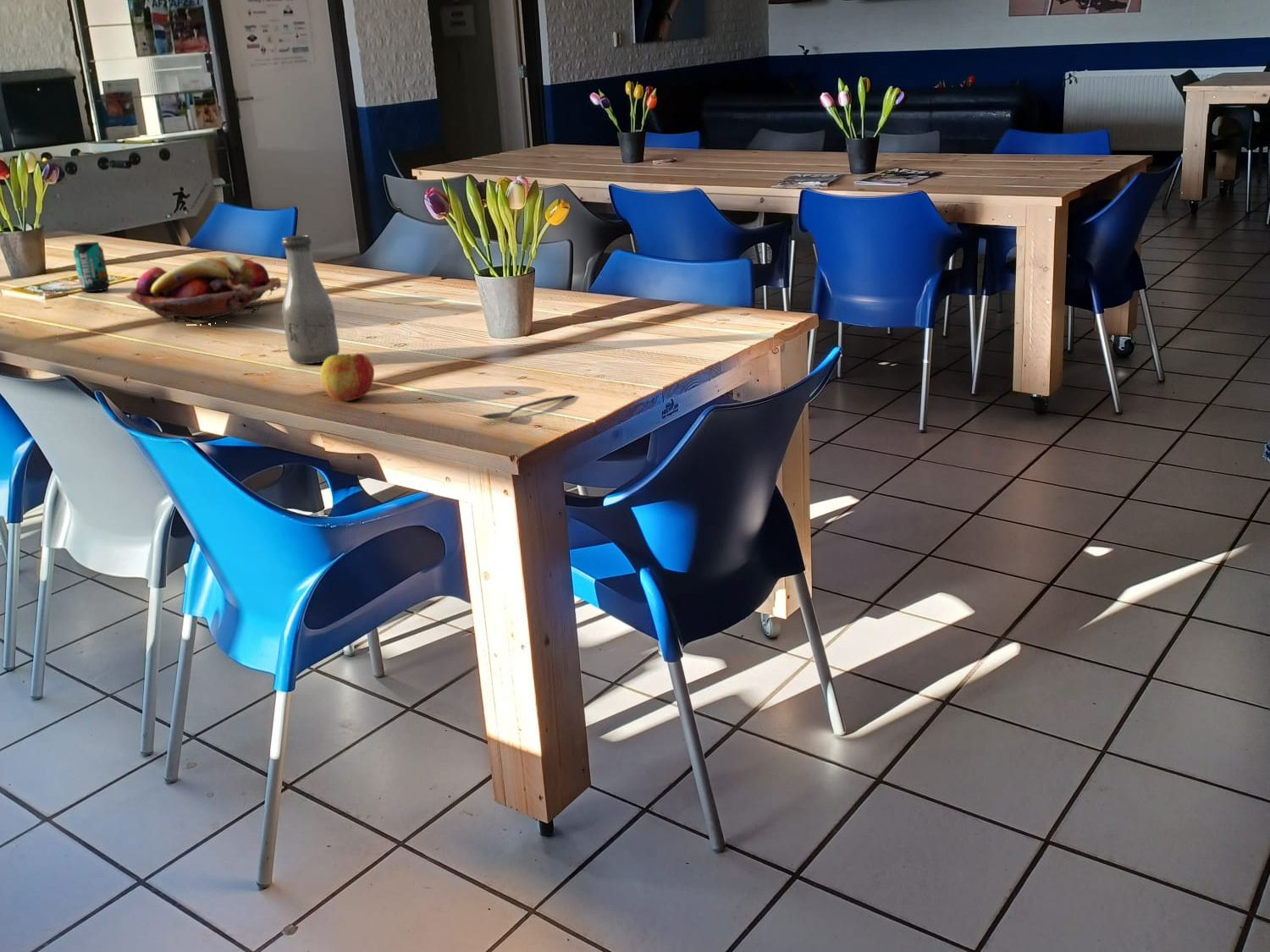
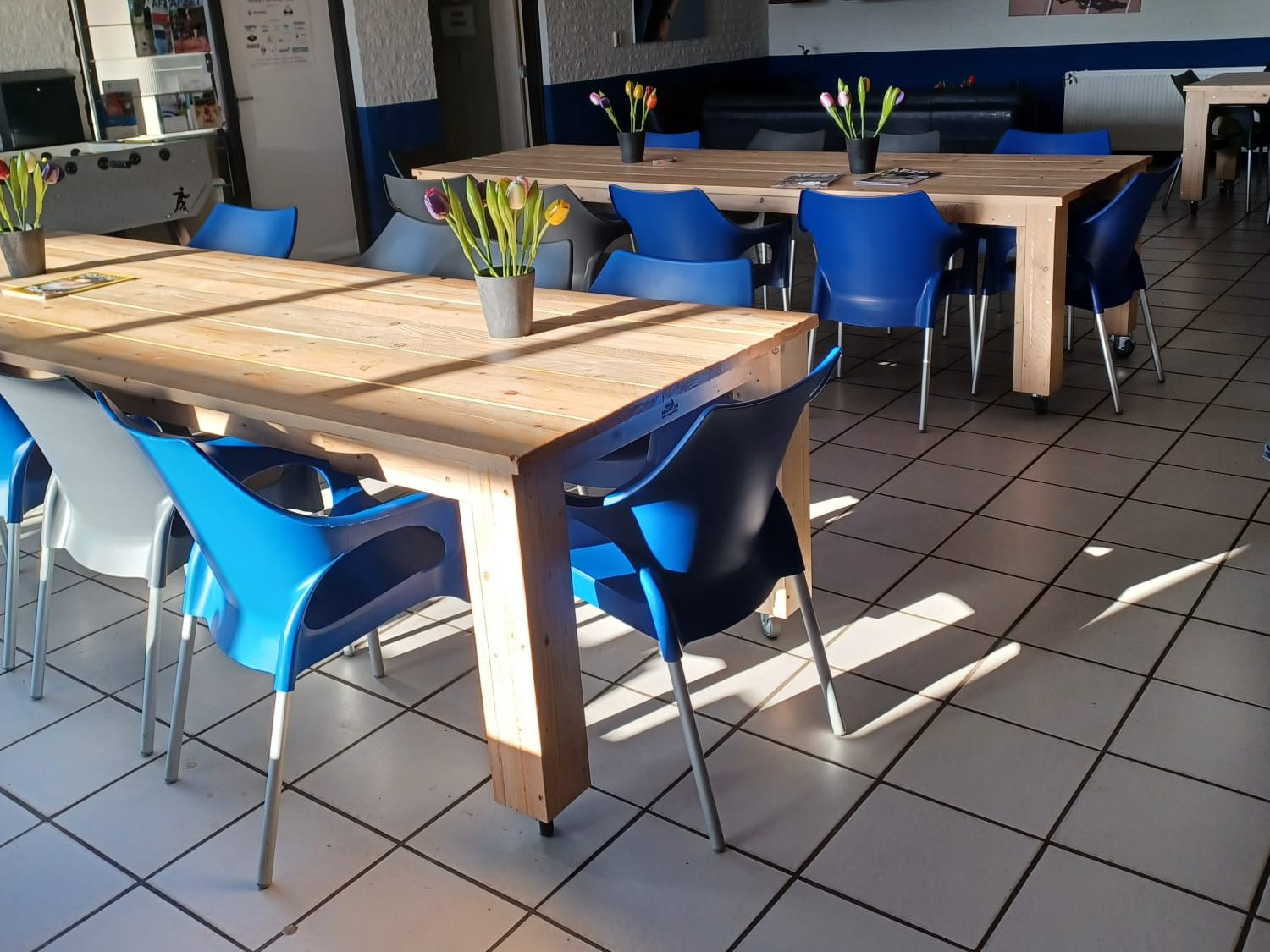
- bottle [281,234,340,365]
- fruit basket [125,254,282,326]
- spoon [478,394,576,420]
- beverage can [72,241,111,293]
- apple [319,353,375,402]
